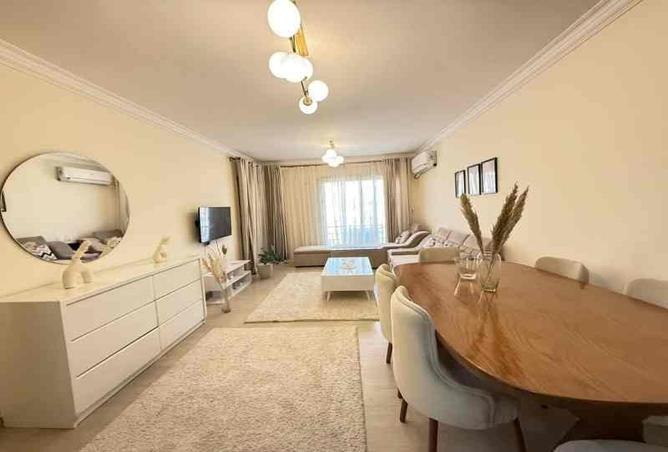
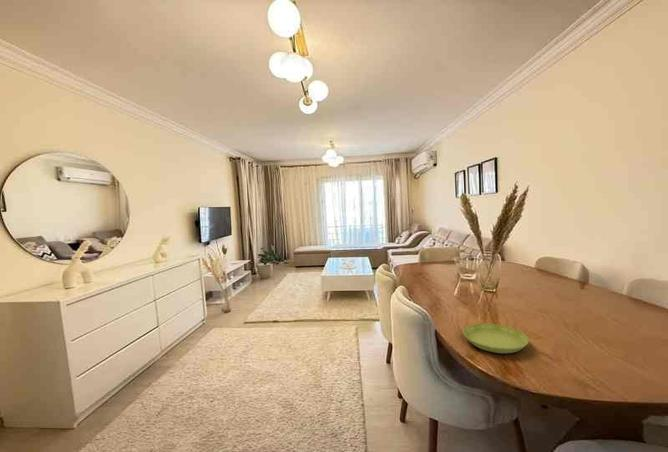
+ saucer [462,323,530,354]
